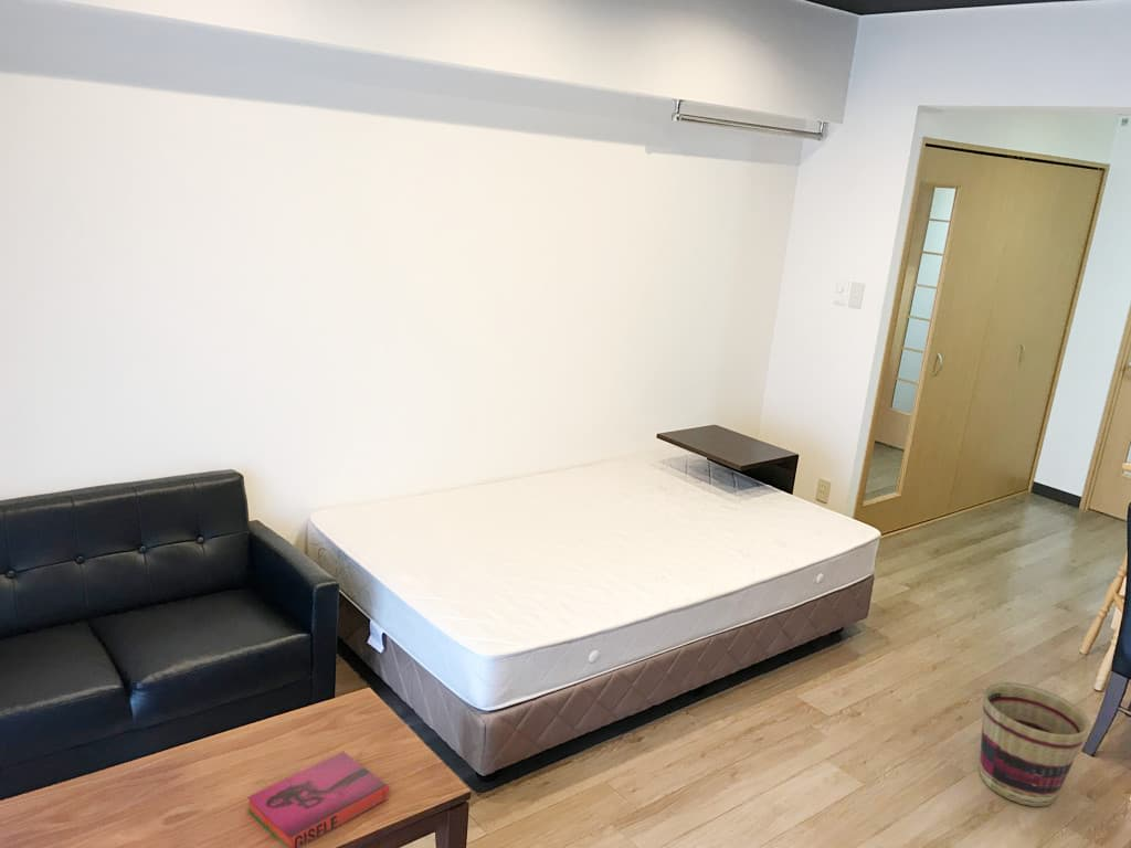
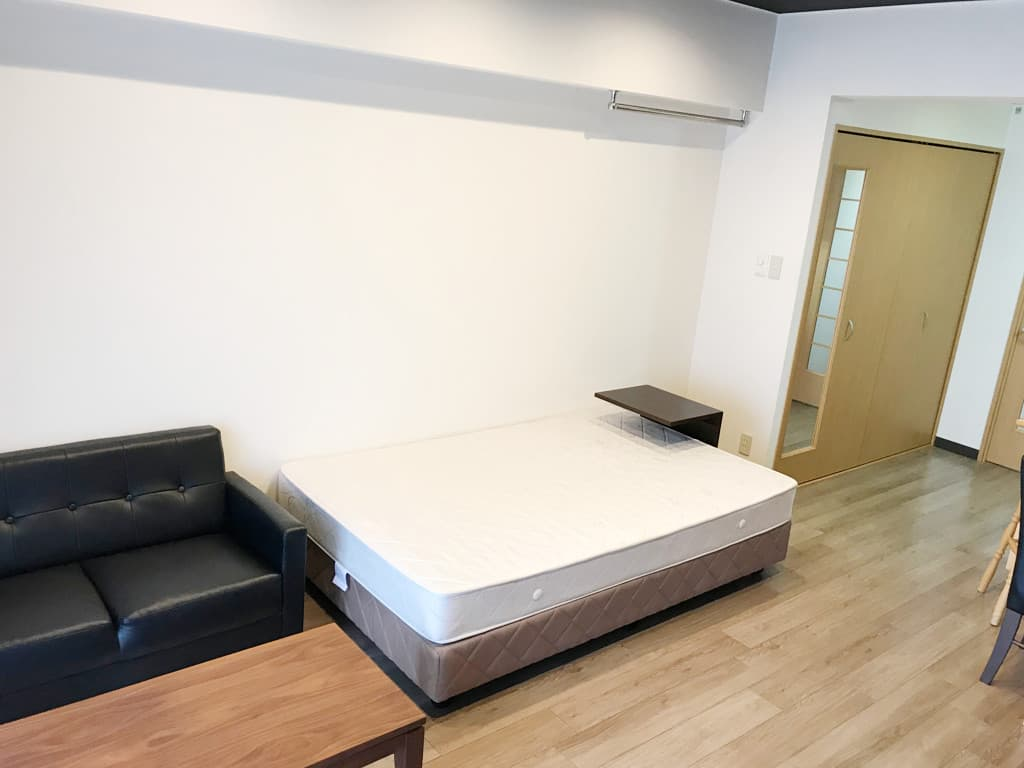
- basket [979,681,1091,807]
- hardback book [246,750,391,848]
